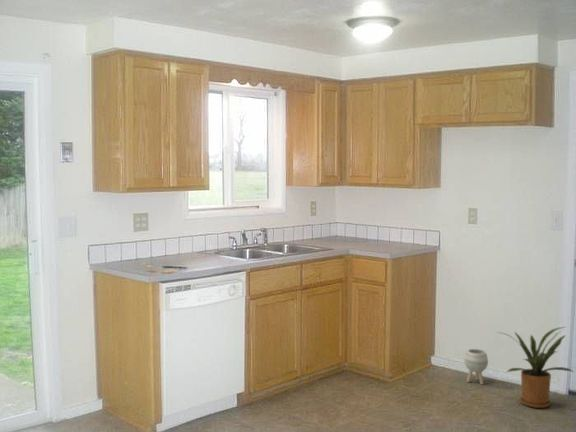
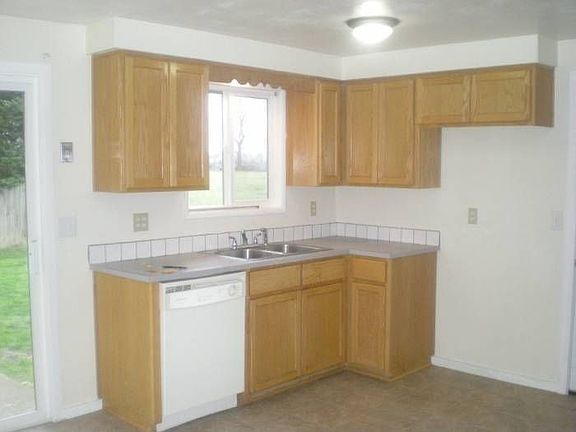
- house plant [496,326,576,409]
- planter [463,348,489,385]
